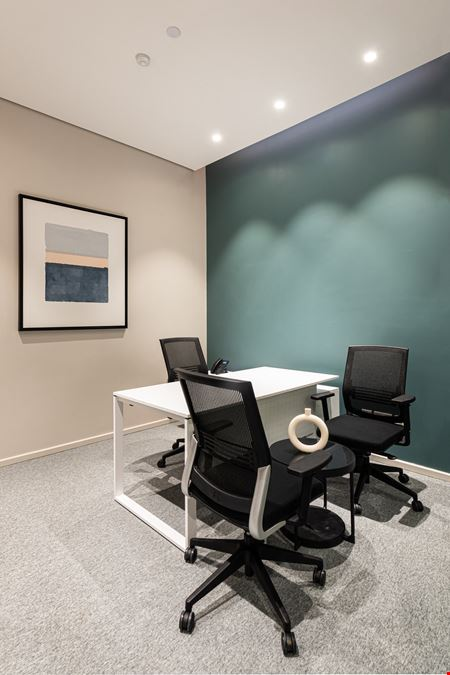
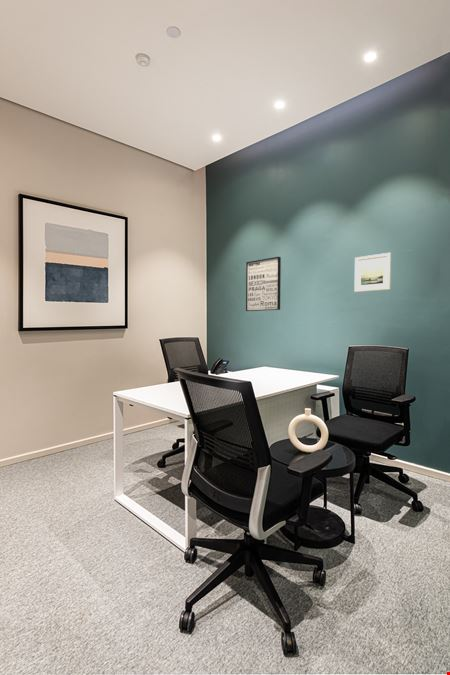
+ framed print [354,252,392,293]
+ wall art [245,256,282,312]
